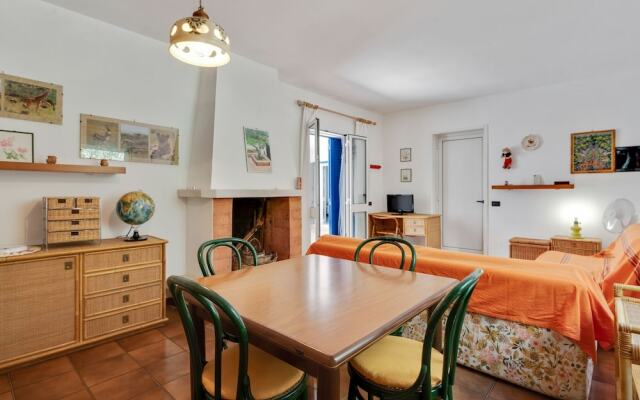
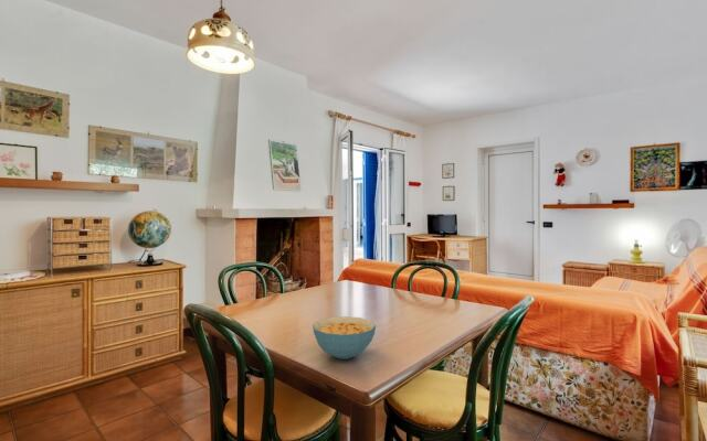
+ cereal bowl [312,315,377,361]
